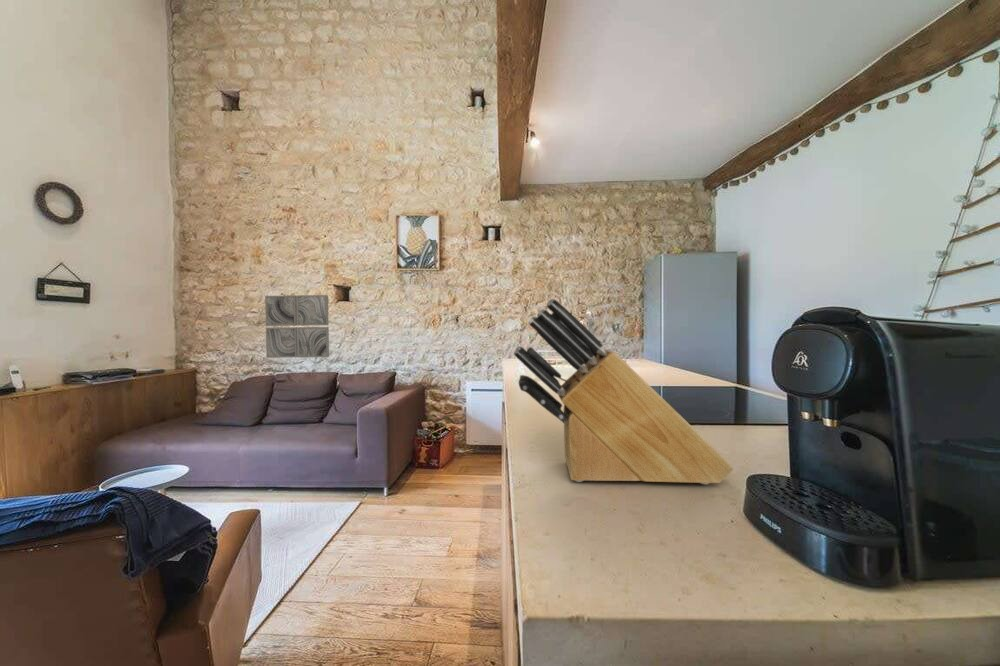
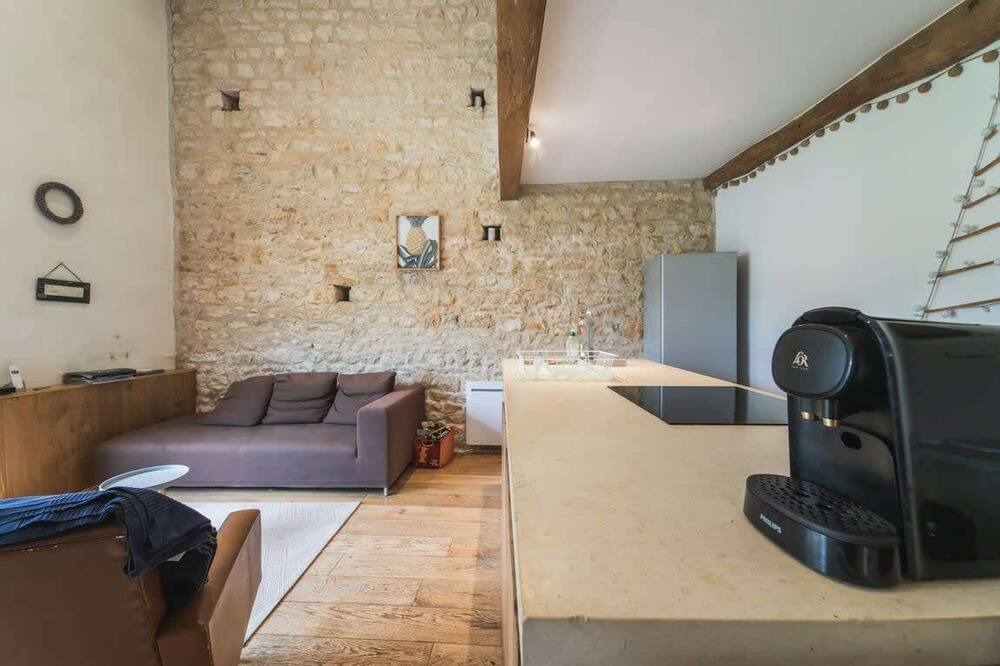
- wall art [264,294,330,359]
- knife block [513,298,734,485]
